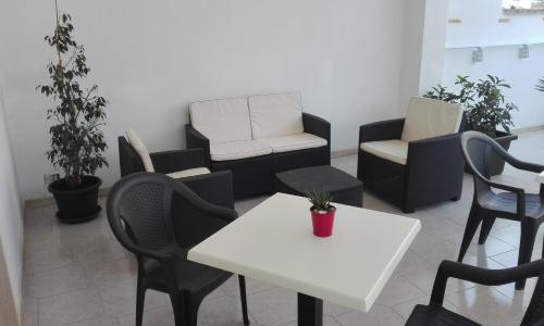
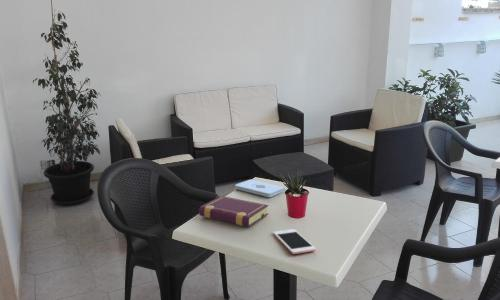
+ book [198,195,269,228]
+ notepad [234,178,286,198]
+ cell phone [272,228,317,255]
